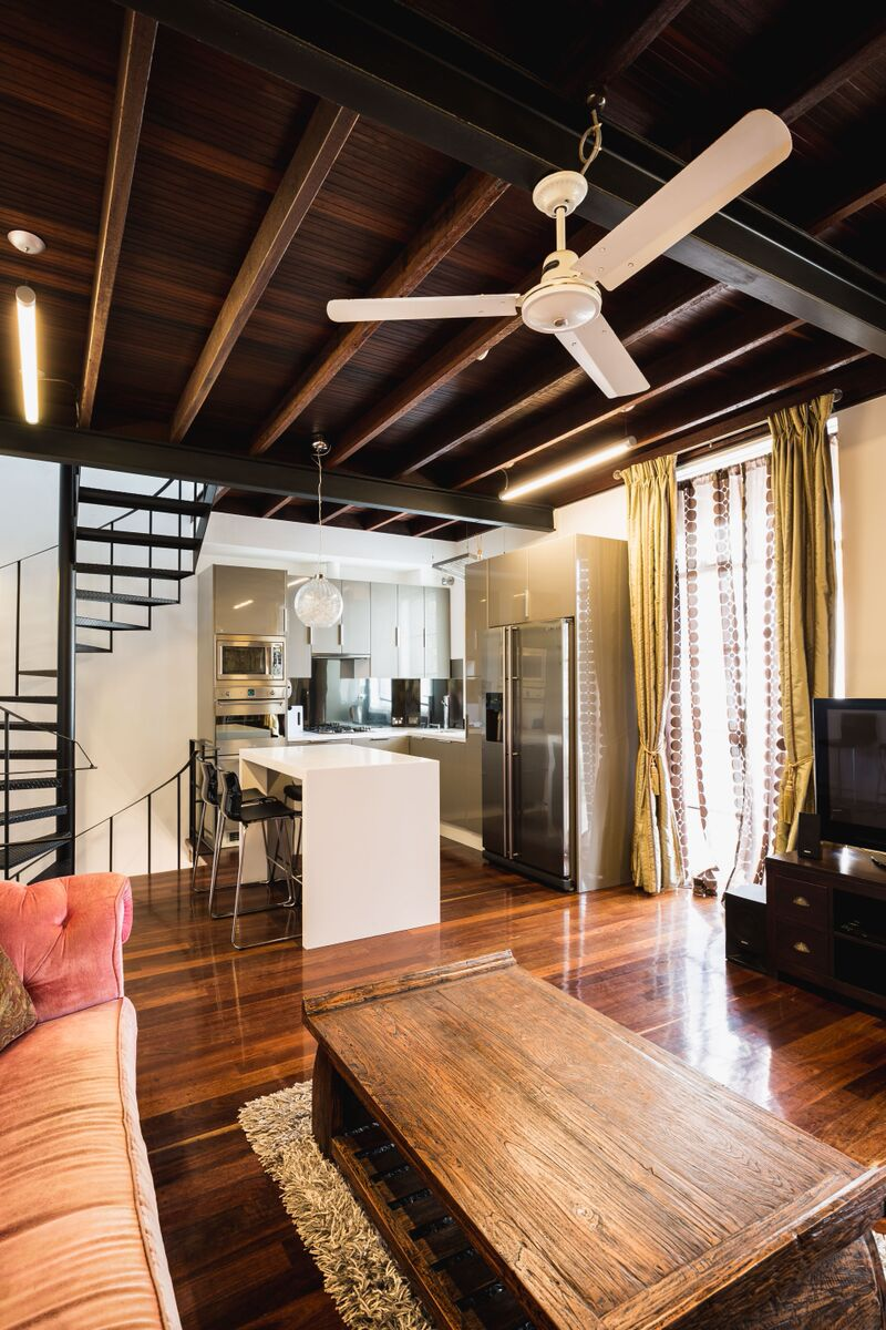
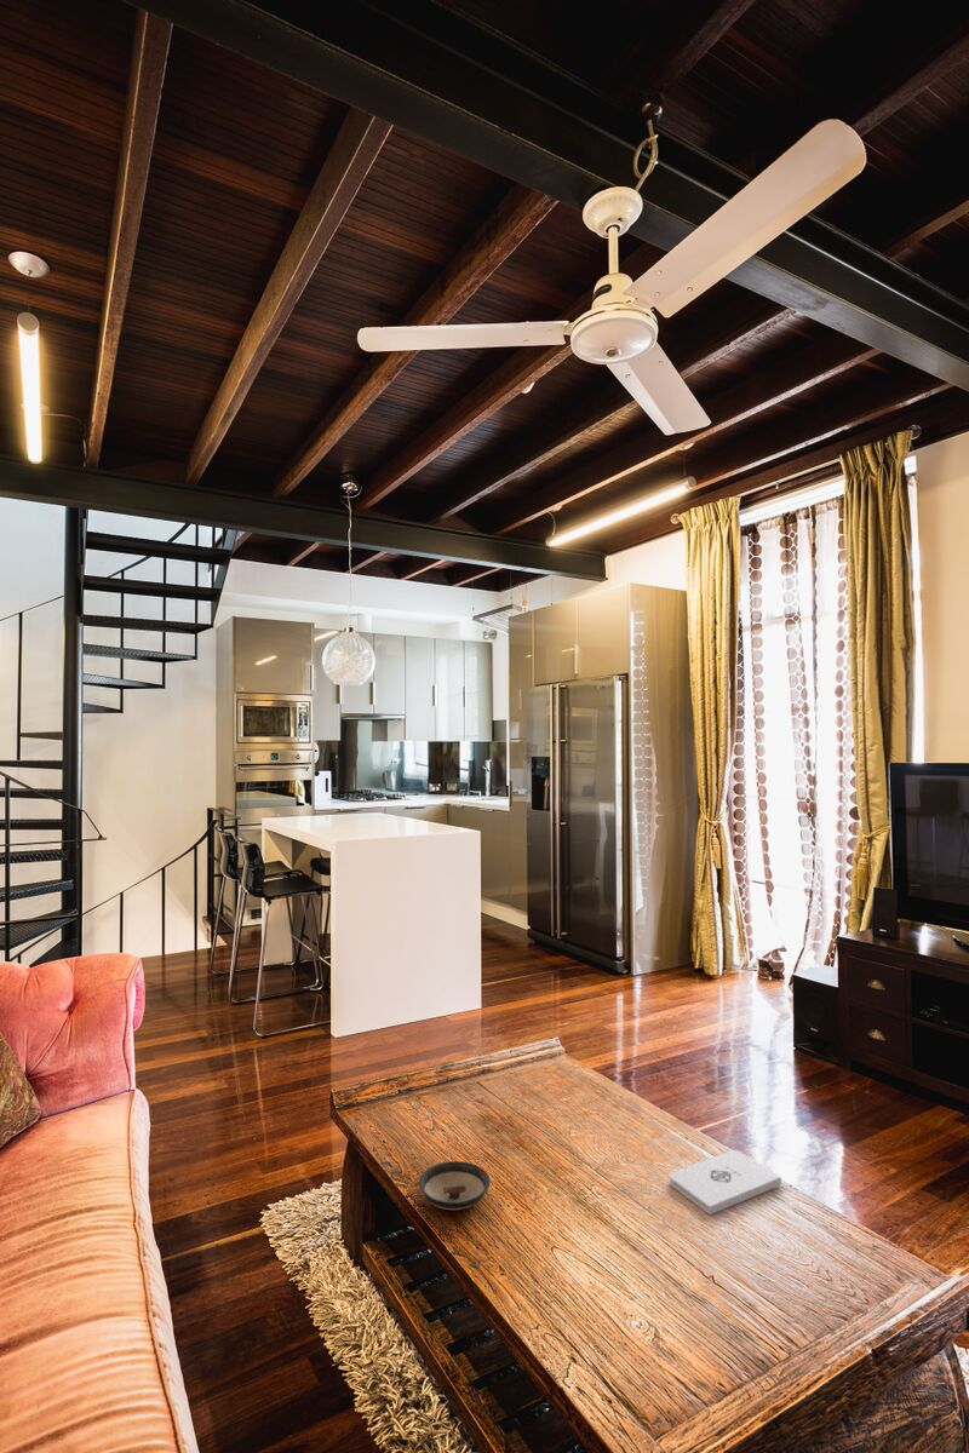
+ notepad [667,1149,782,1216]
+ saucer [418,1160,492,1211]
